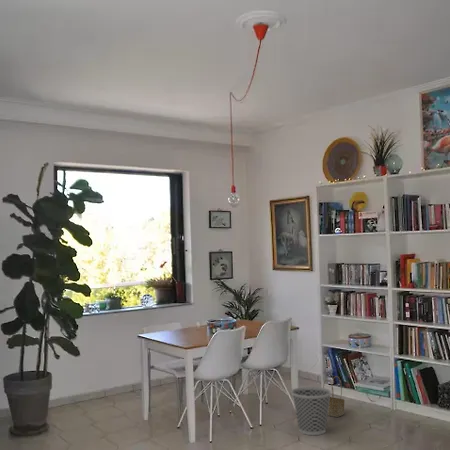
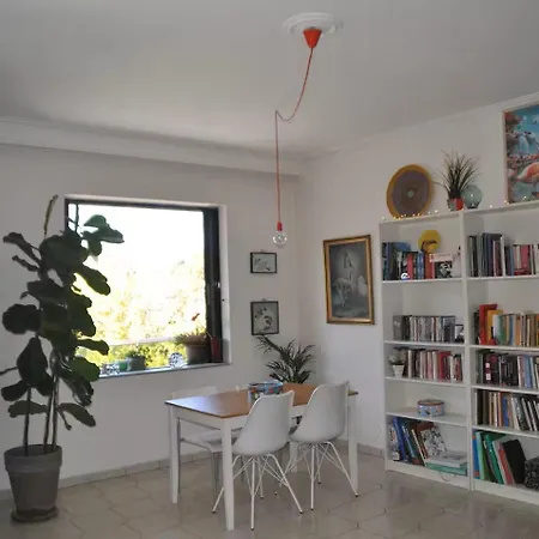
- wastebasket [290,386,332,436]
- basket [322,375,346,418]
